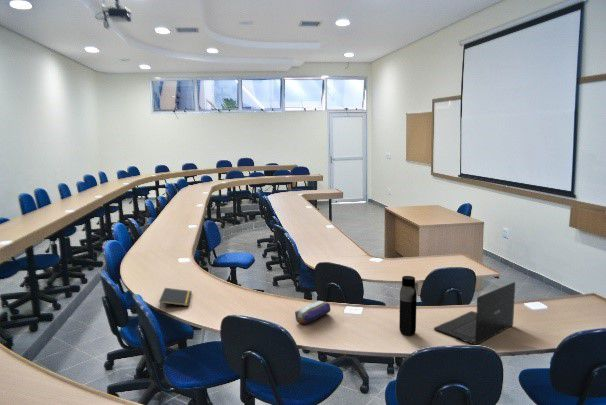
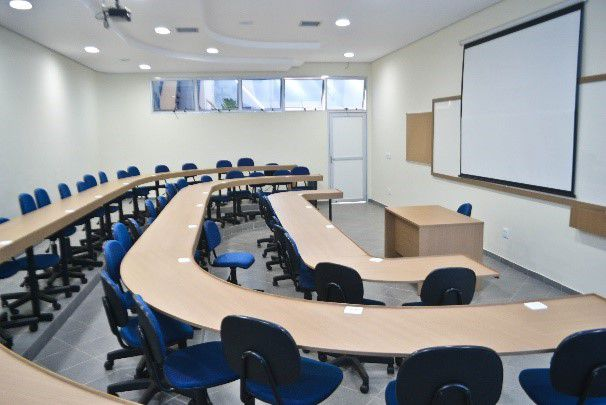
- water bottle [398,275,418,337]
- pencil case [294,300,332,325]
- laptop [433,281,516,346]
- notepad [158,287,193,308]
